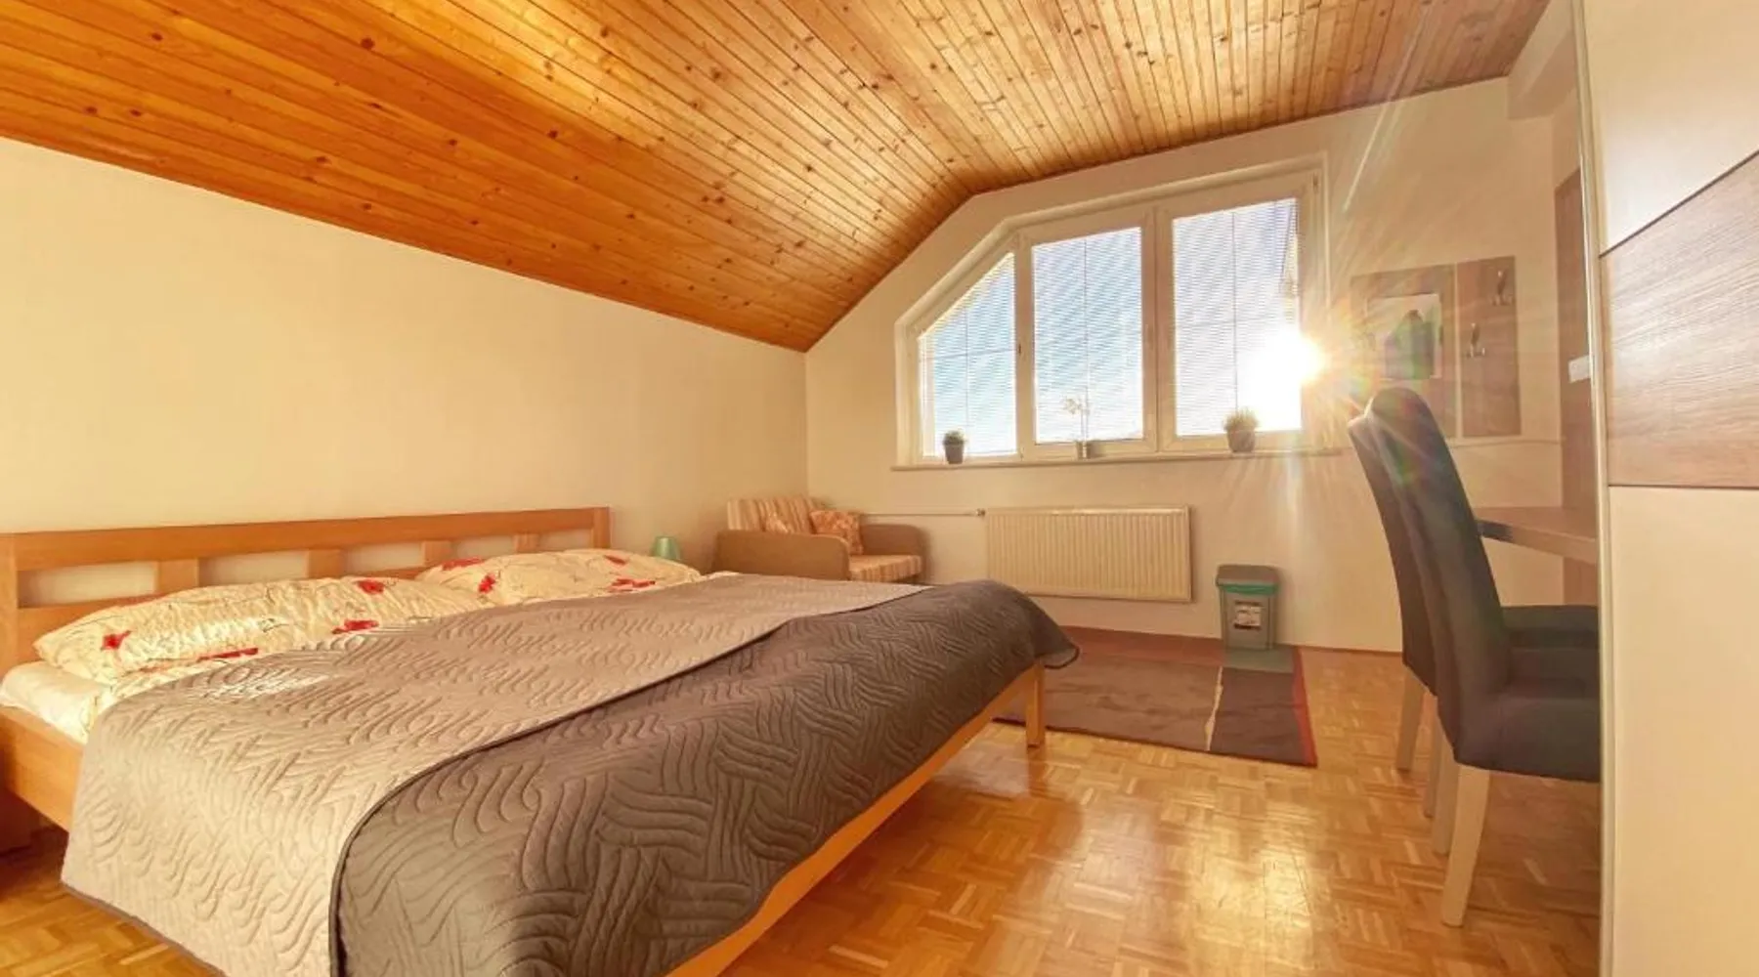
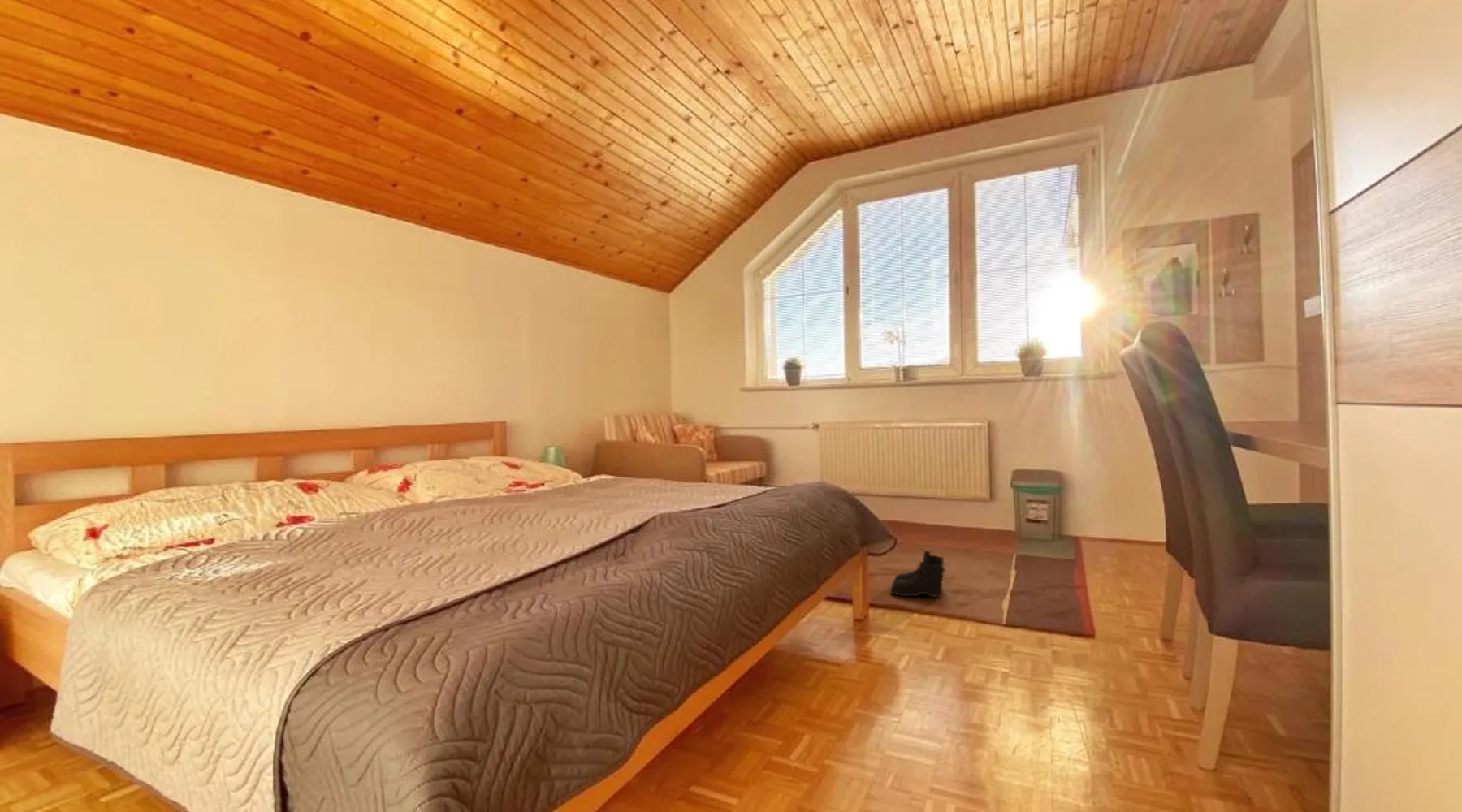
+ boots [889,550,946,598]
